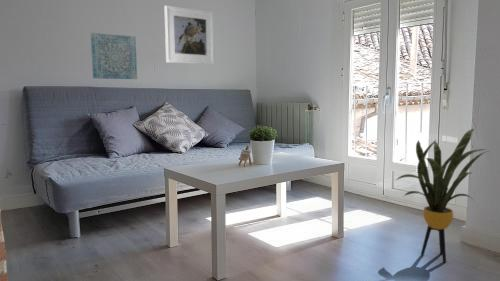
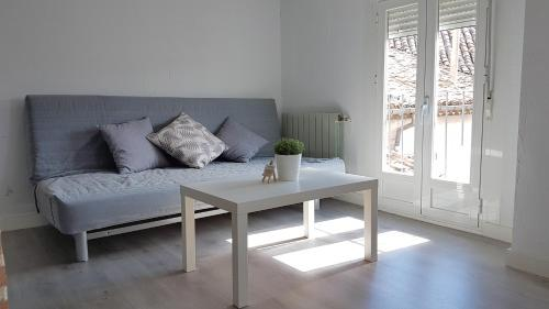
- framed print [163,4,215,65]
- wall art [90,32,138,80]
- house plant [395,128,489,263]
